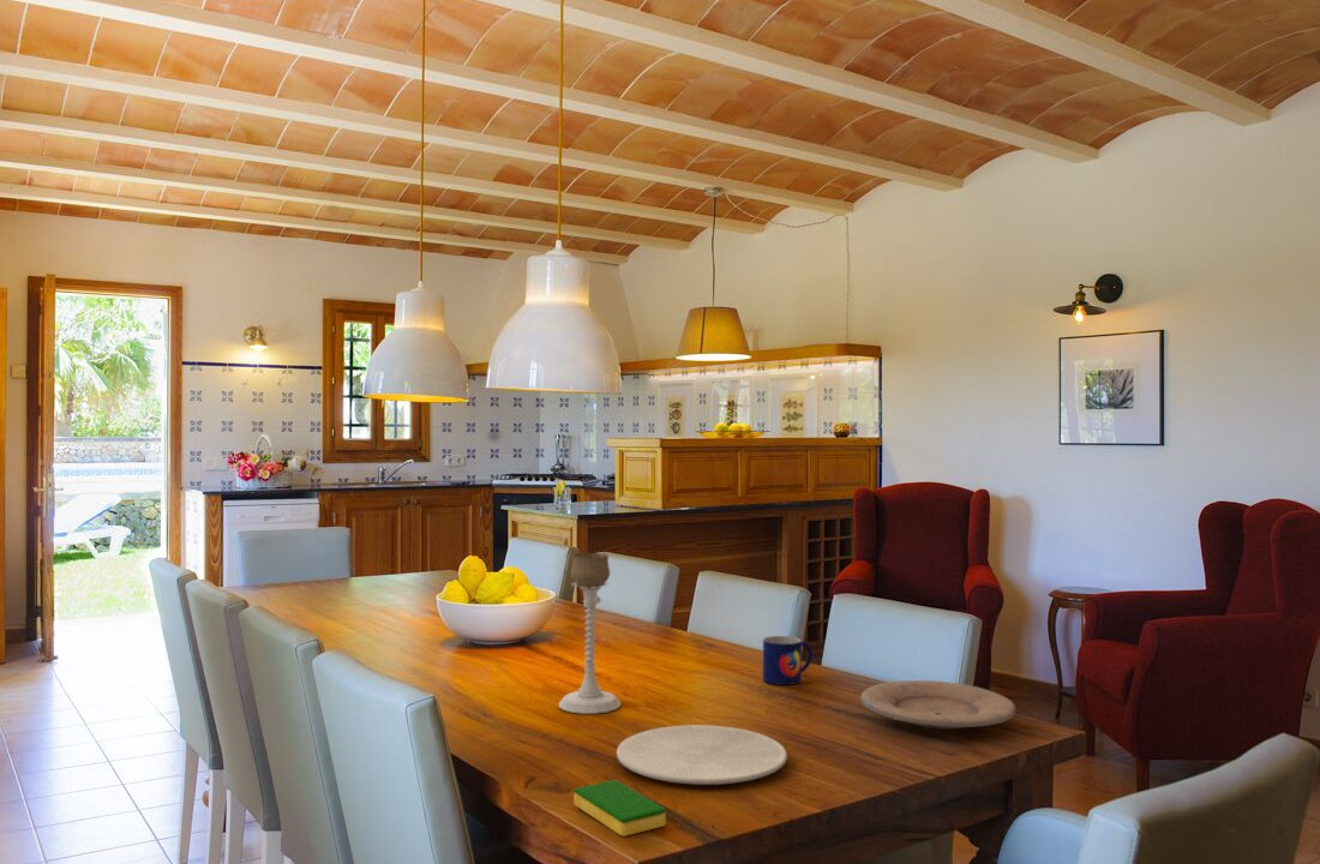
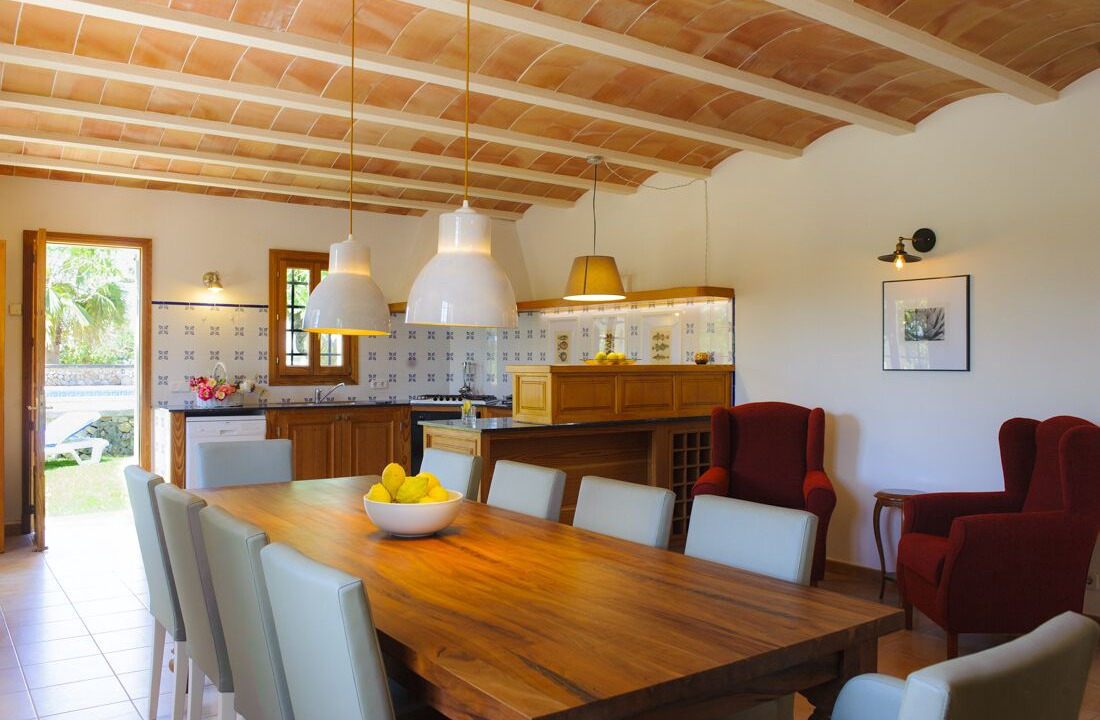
- mug [762,635,814,686]
- candle holder [558,552,622,715]
- plate [616,724,788,786]
- dish sponge [572,779,667,838]
- plate [859,679,1016,731]
